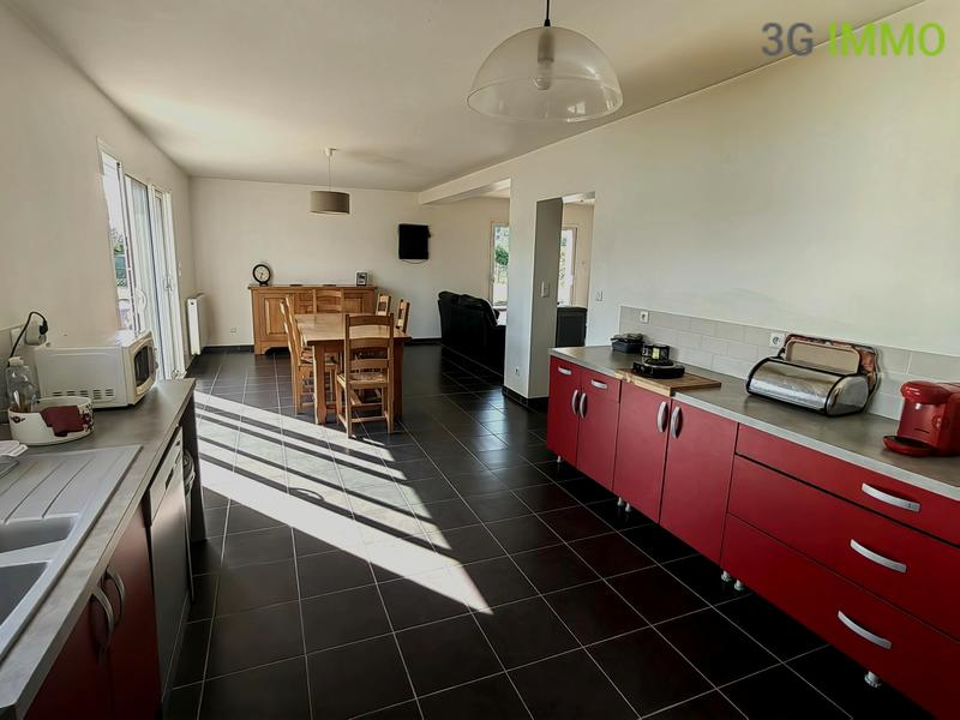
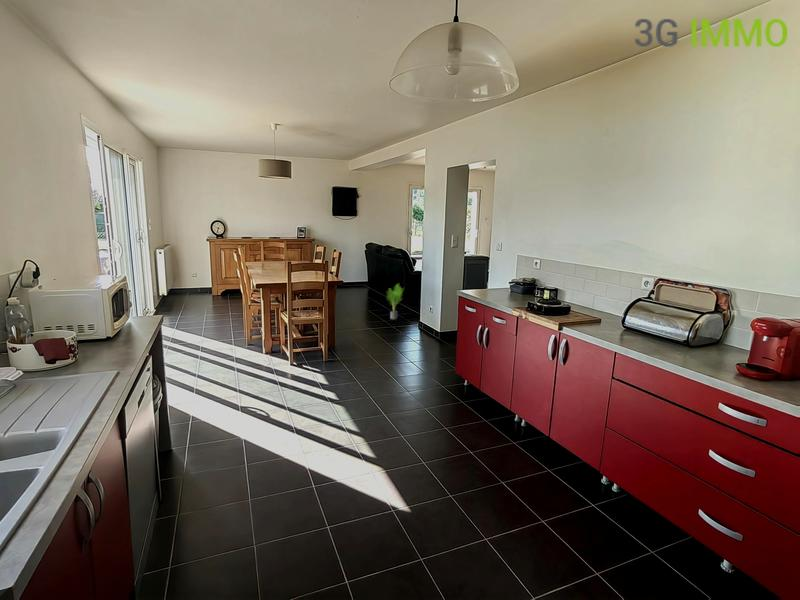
+ potted plant [386,282,405,320]
